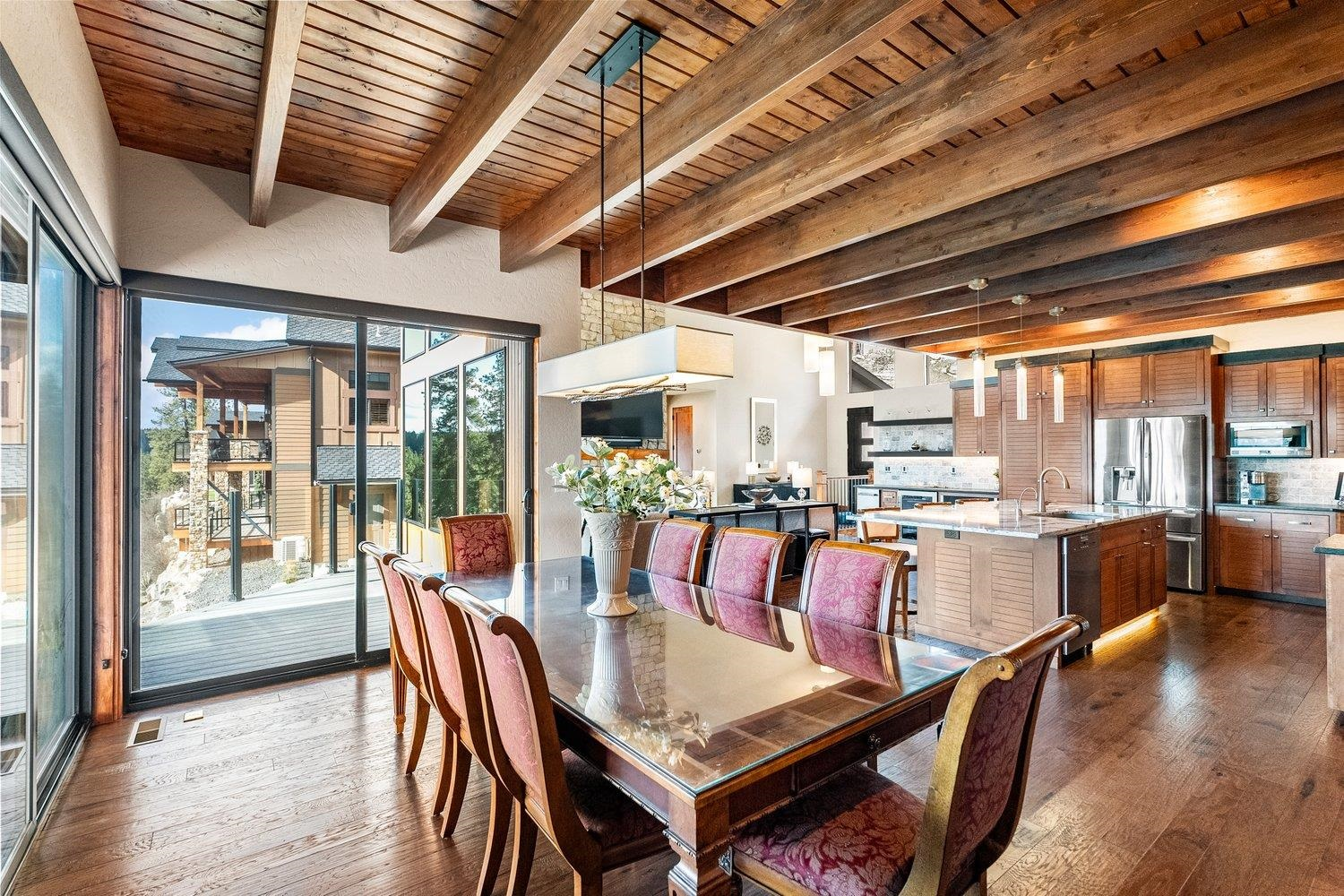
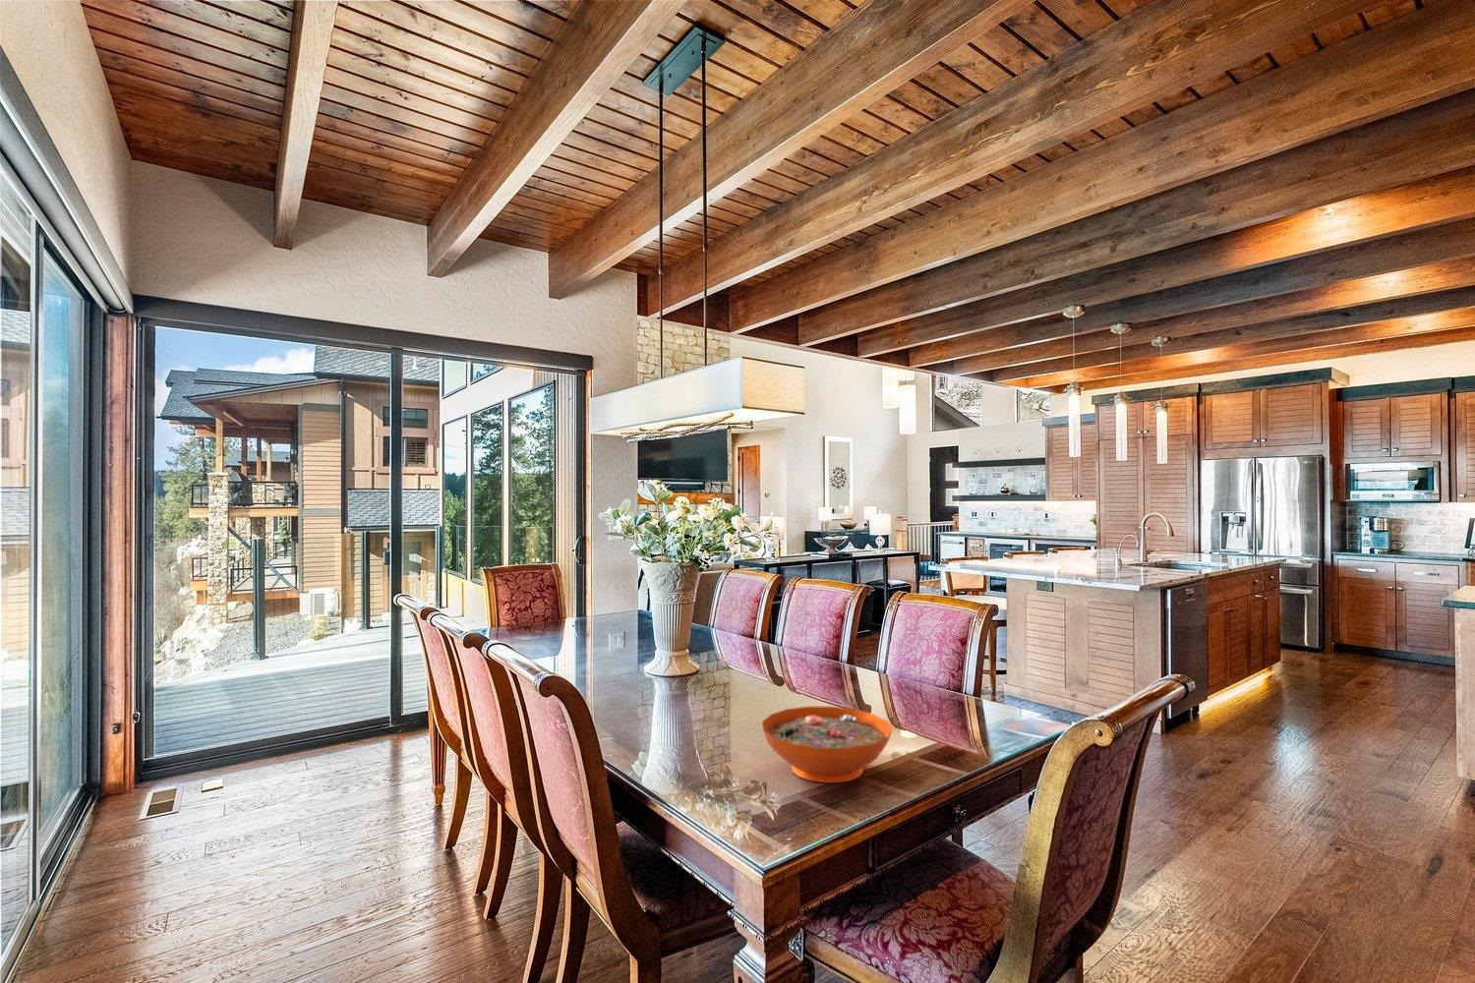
+ decorative bowl [762,705,893,783]
